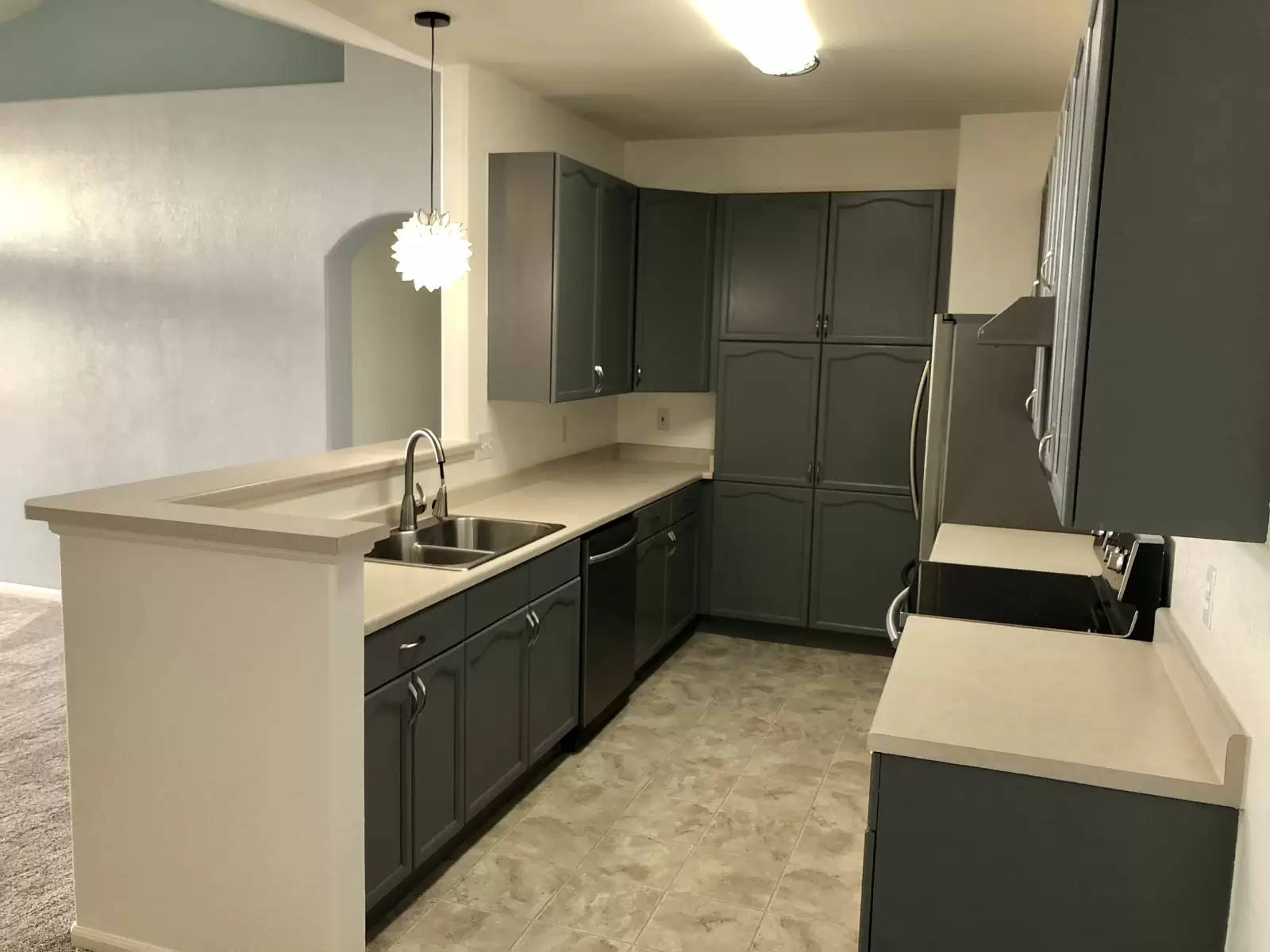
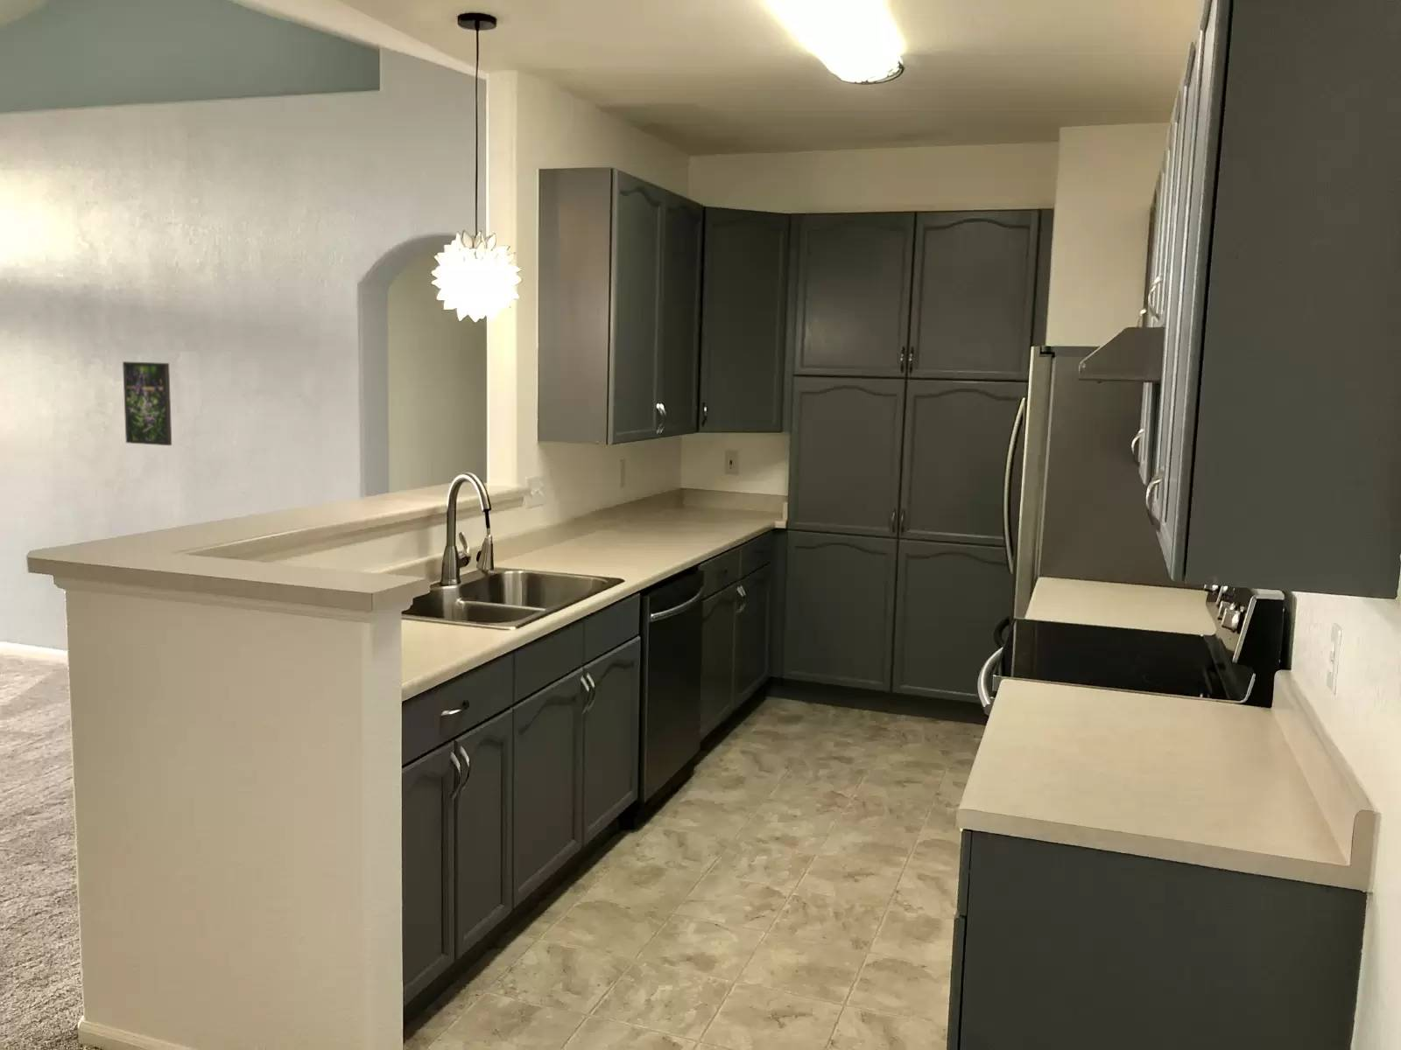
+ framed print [121,361,172,447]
